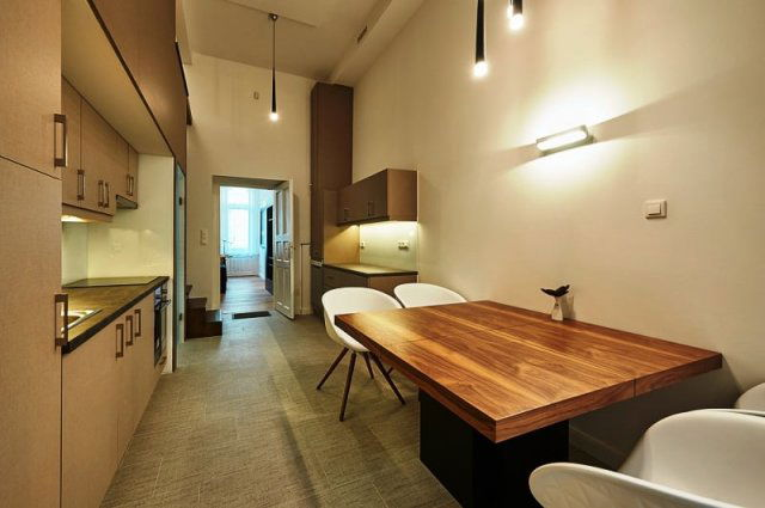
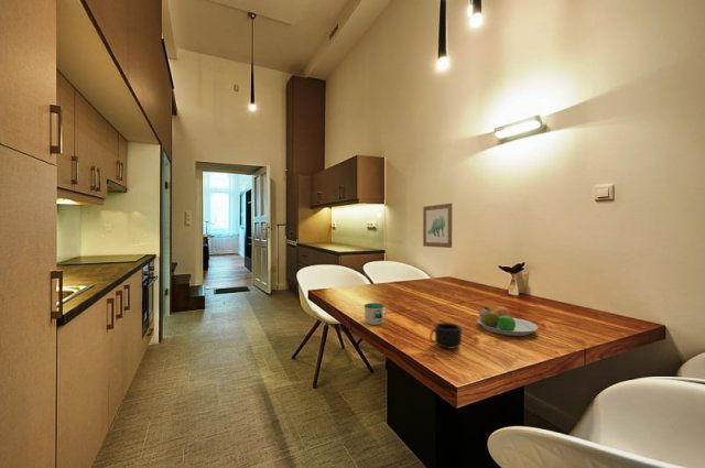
+ fruit bowl [477,305,539,337]
+ mug [364,302,388,326]
+ mug [429,322,463,350]
+ wall art [422,203,453,249]
